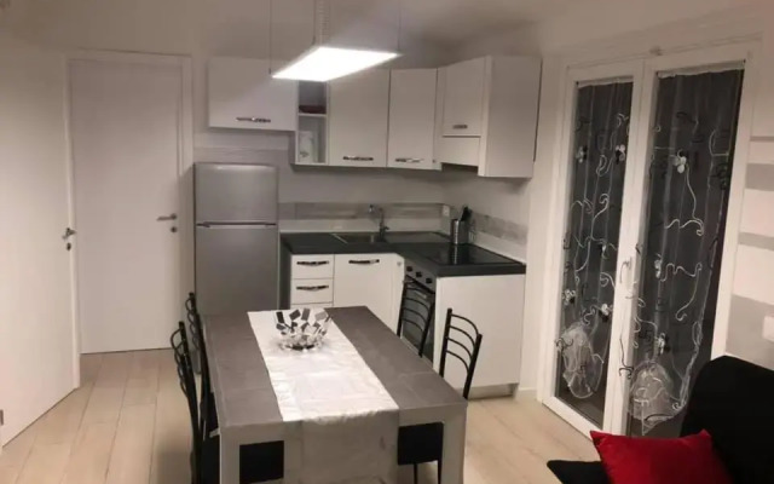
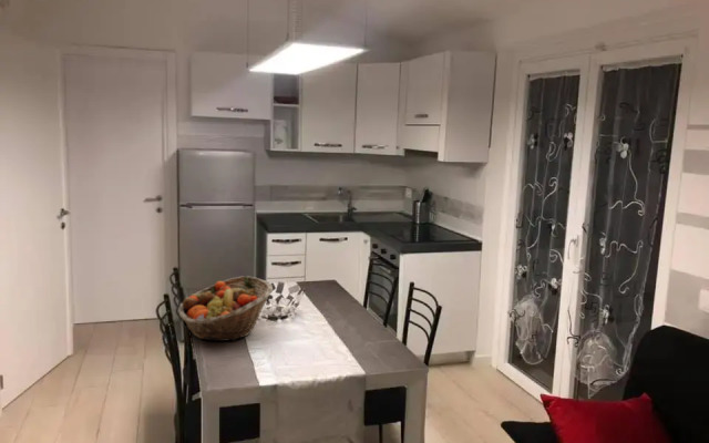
+ fruit basket [177,275,274,342]
